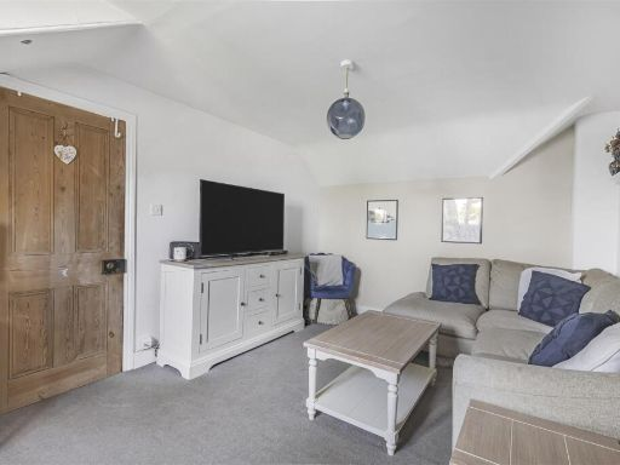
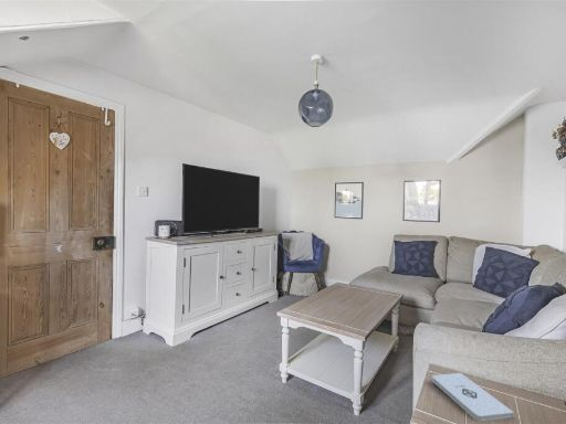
+ notepad [431,372,515,422]
